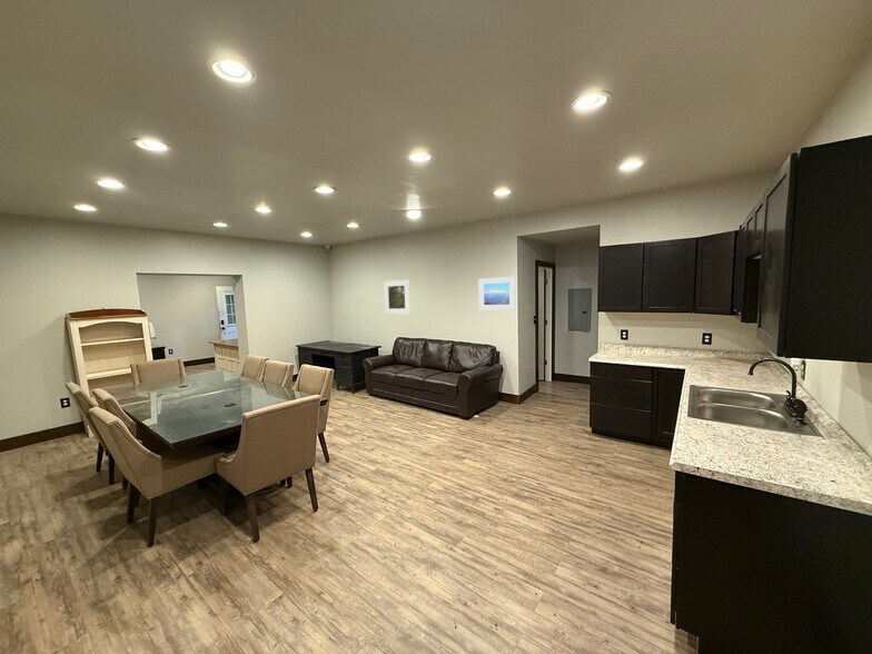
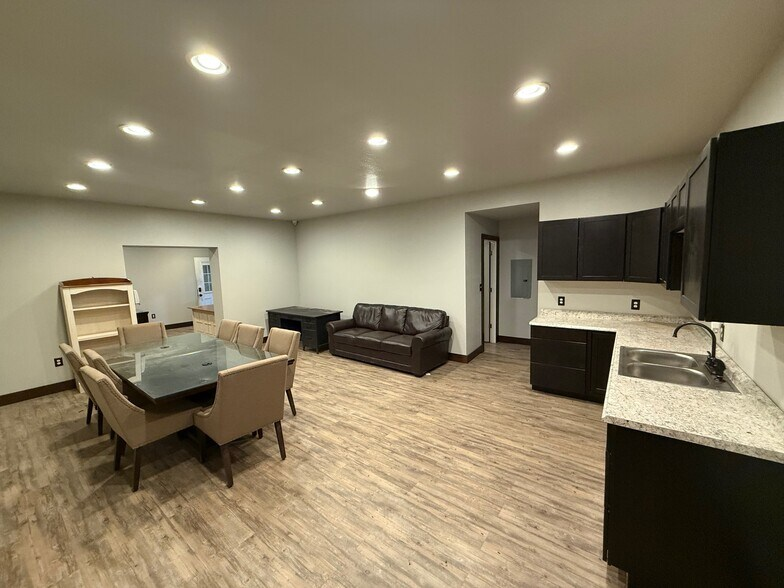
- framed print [383,279,410,315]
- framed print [478,276,516,311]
